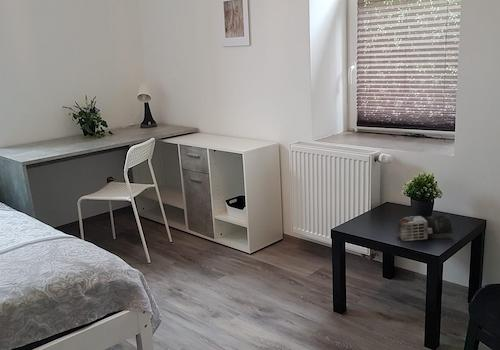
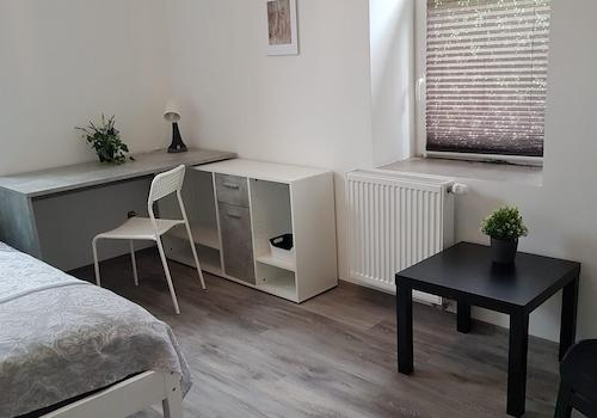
- book [396,214,453,242]
